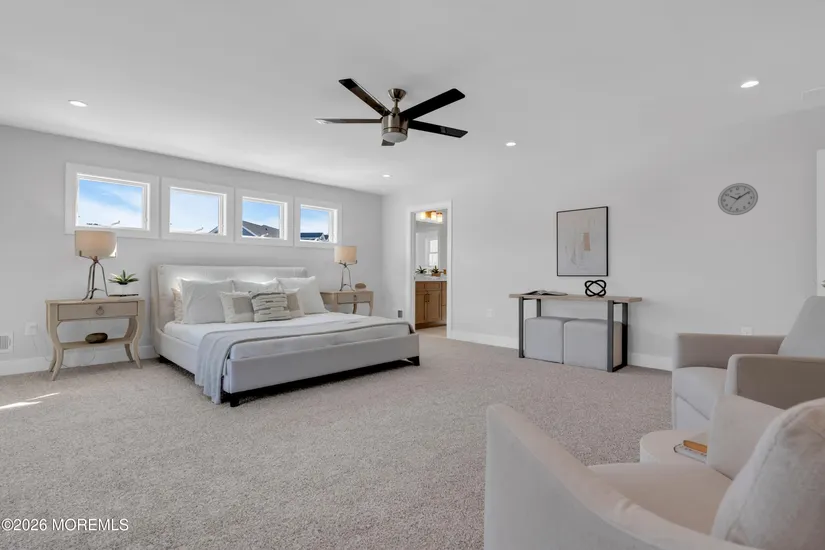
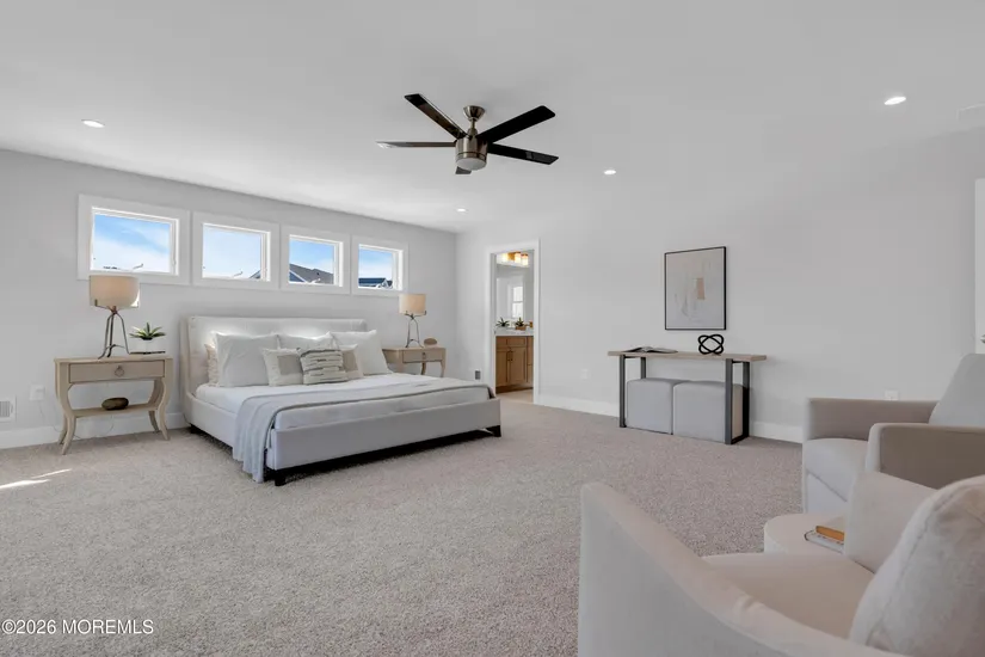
- wall clock [717,182,759,216]
